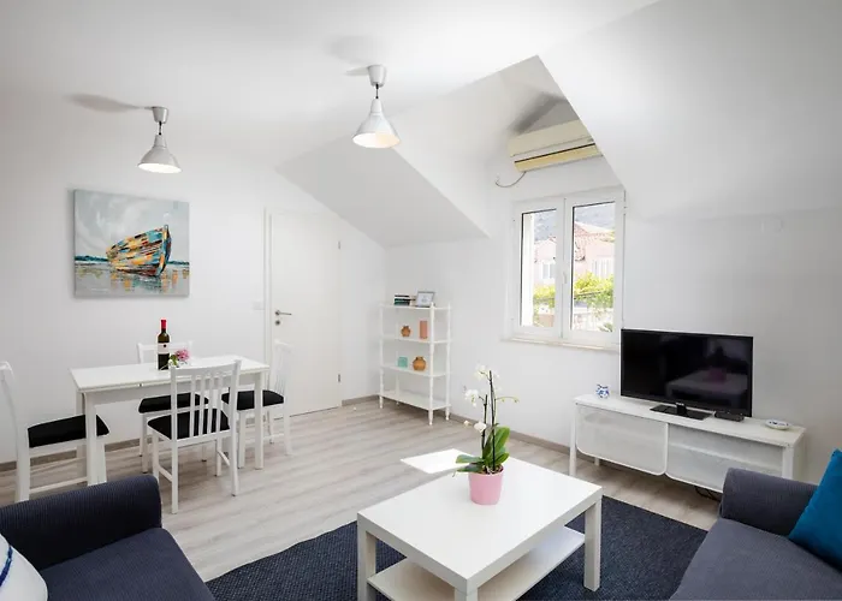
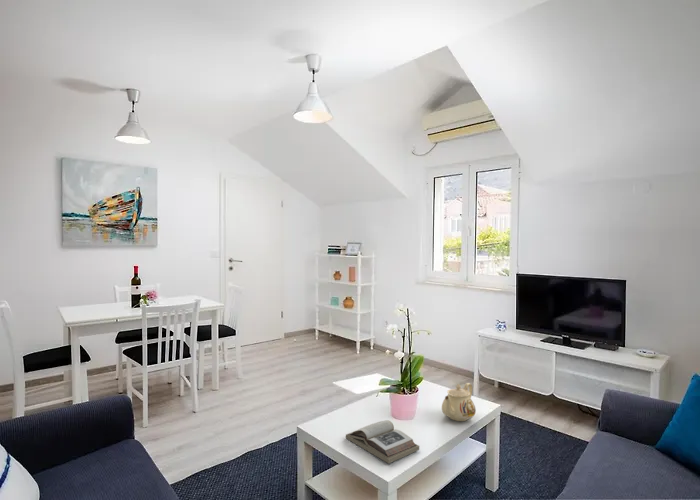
+ teapot [441,382,477,422]
+ book [345,419,420,464]
